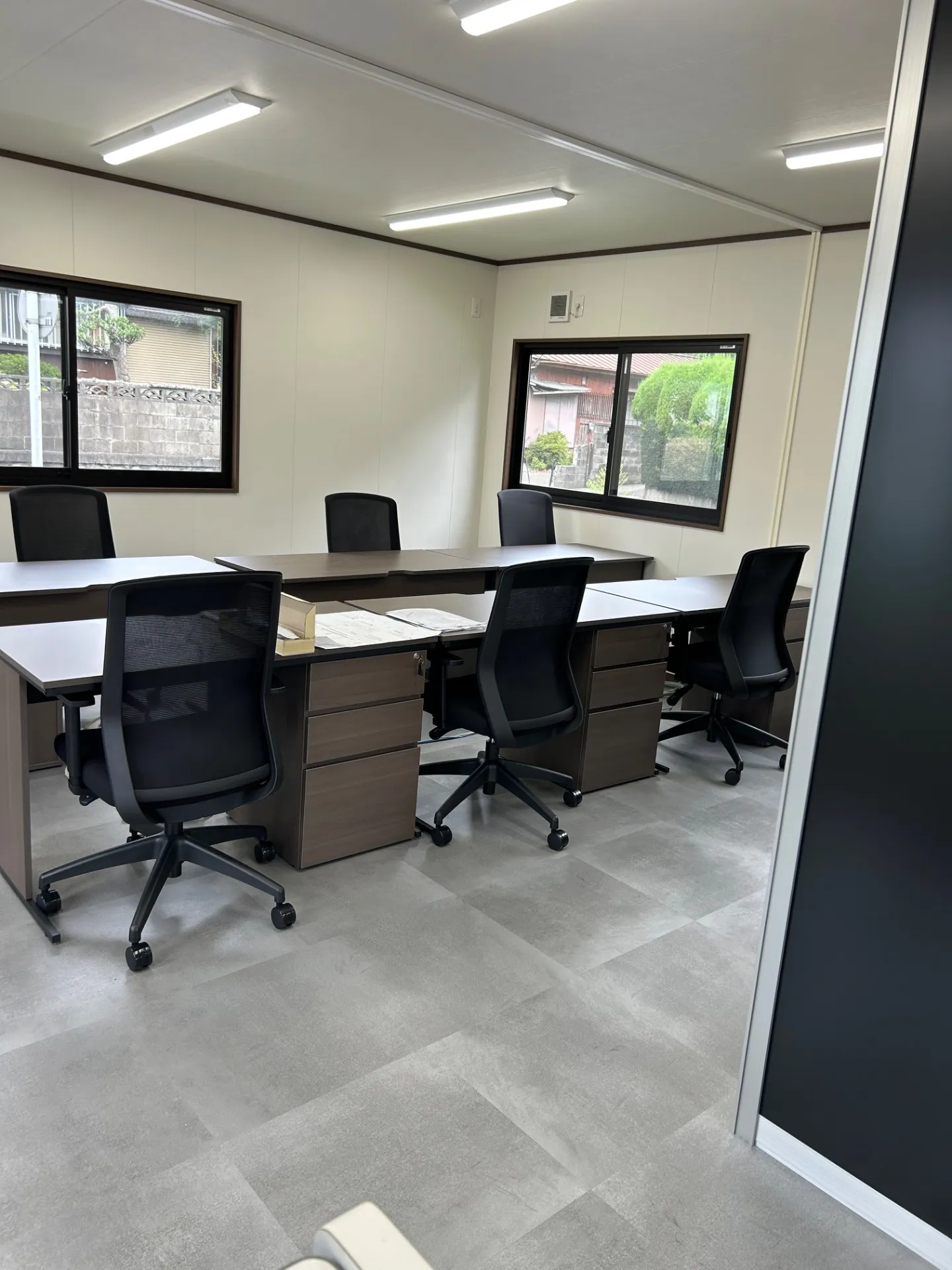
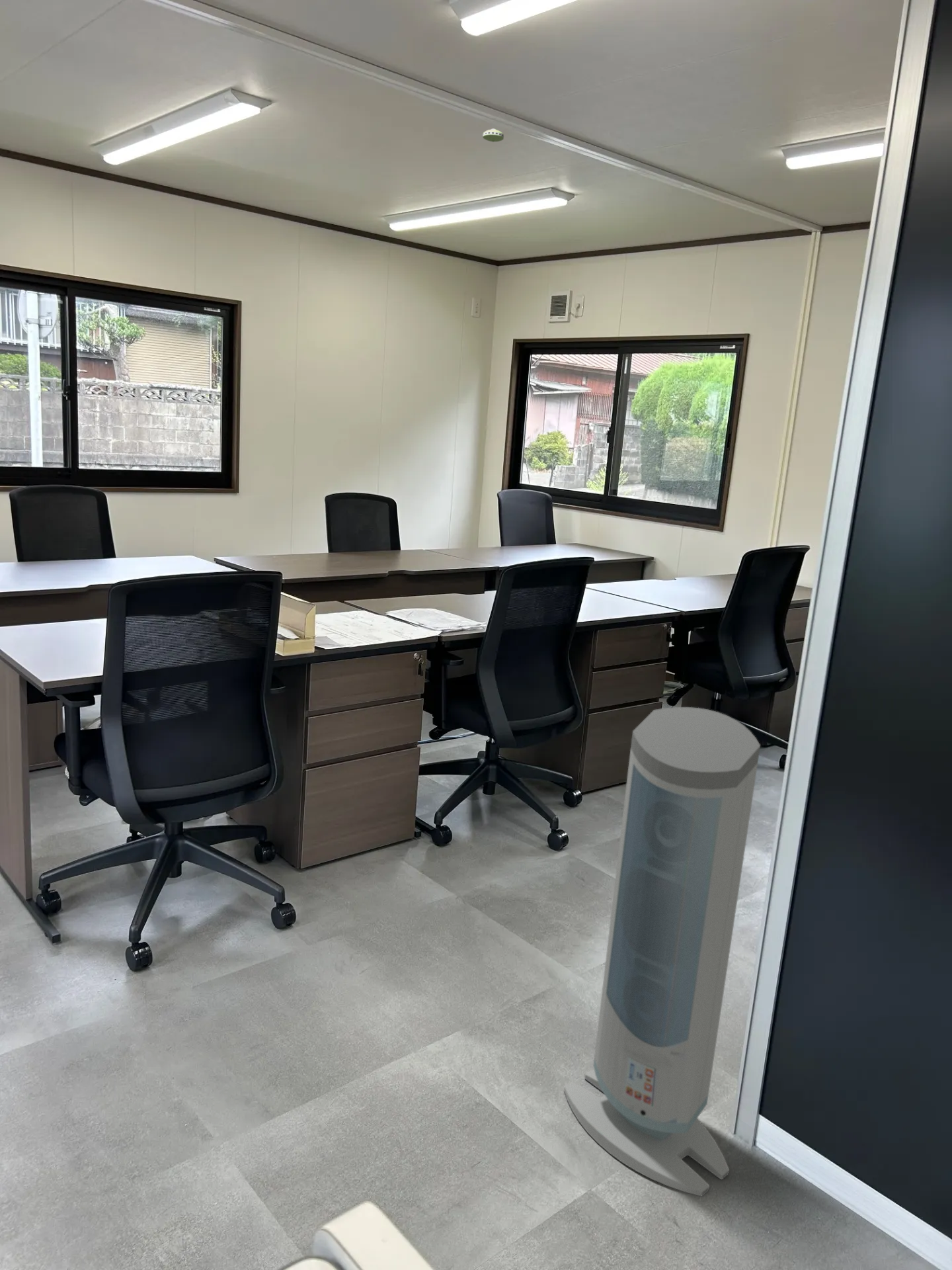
+ smoke detector [482,128,504,143]
+ air purifier [563,706,761,1197]
